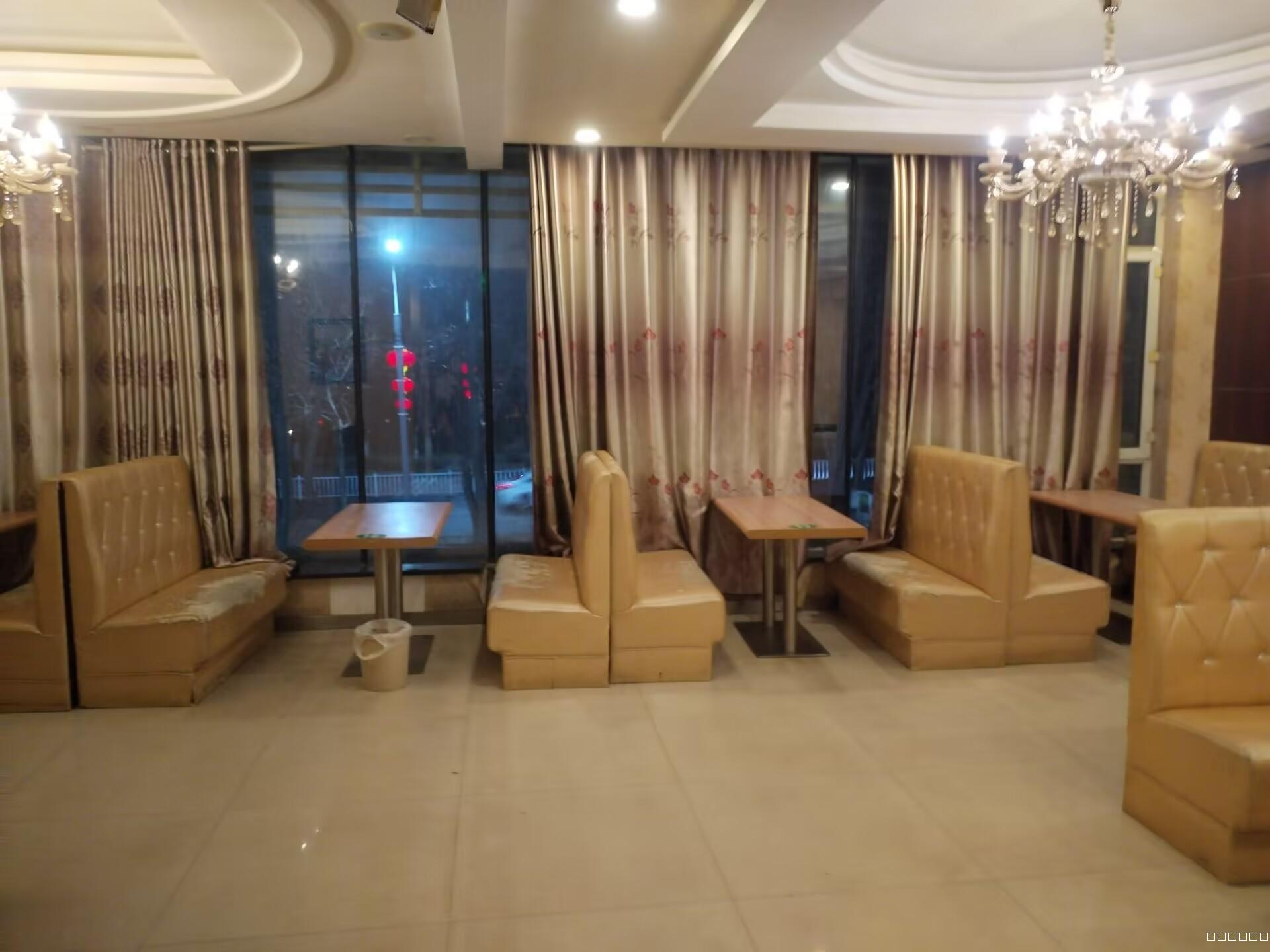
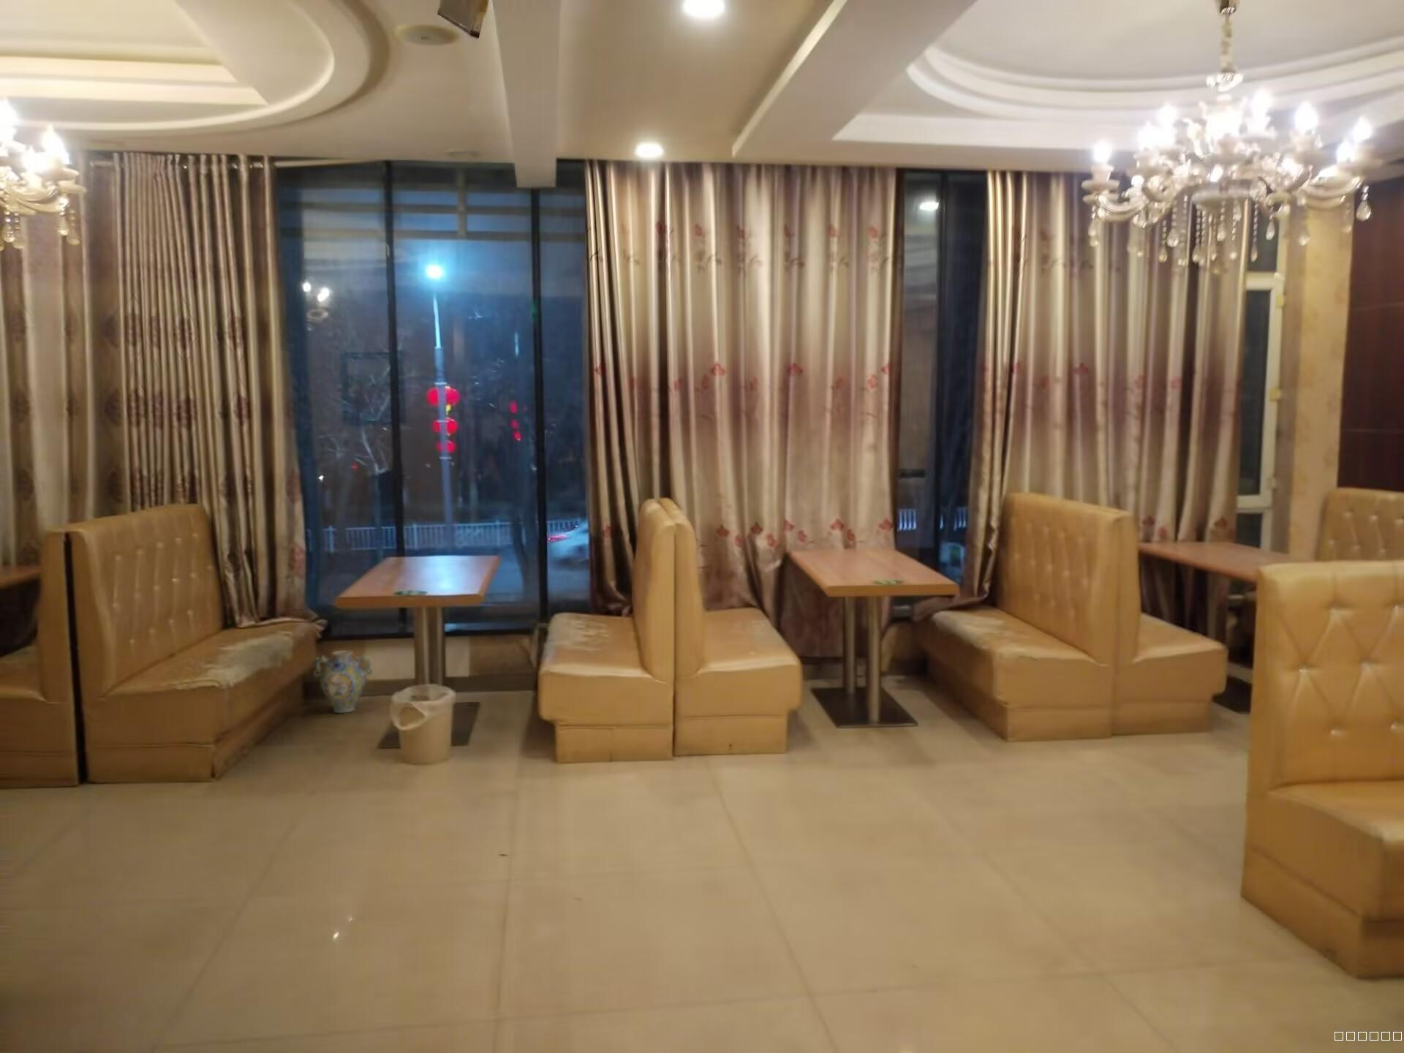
+ ceramic jug [312,649,373,713]
